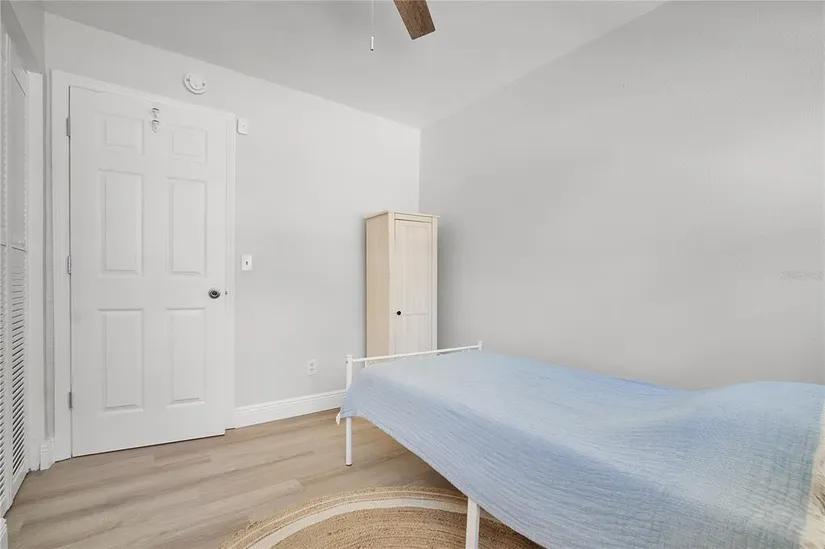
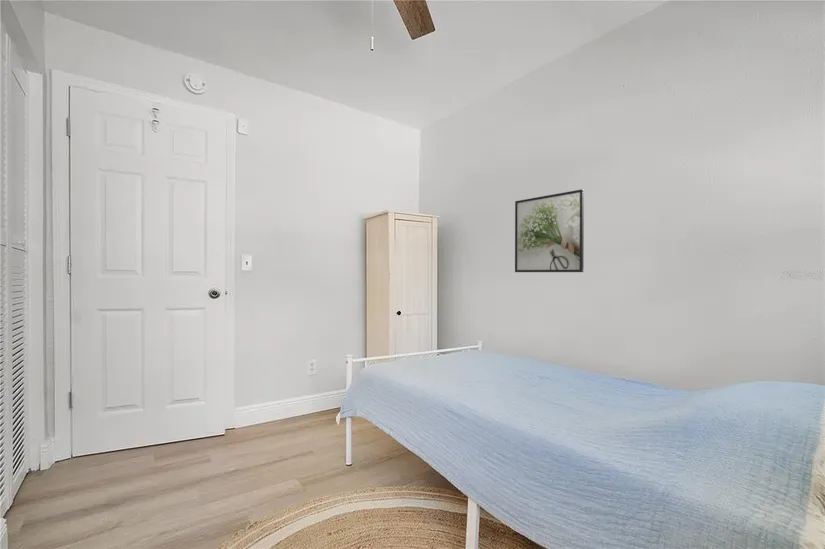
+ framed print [514,188,585,273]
